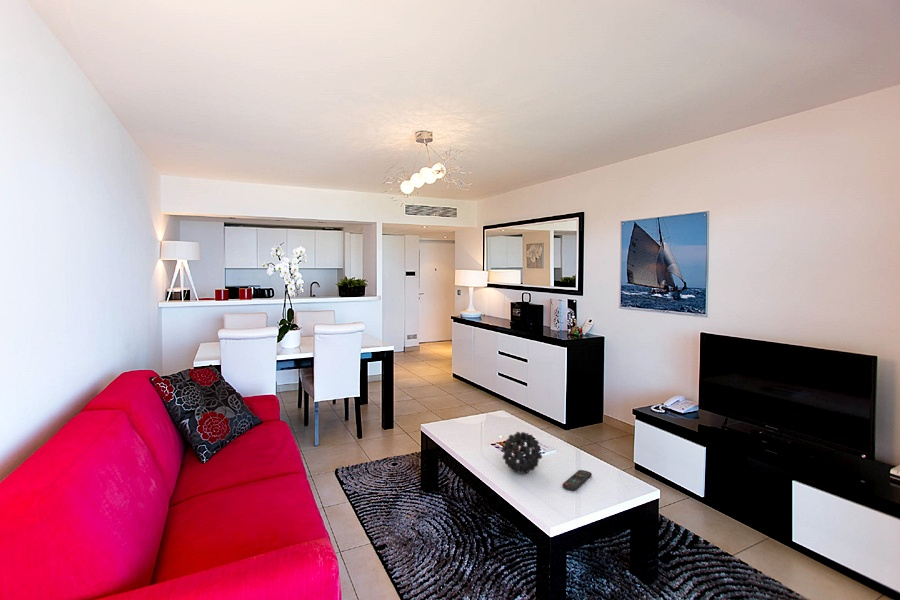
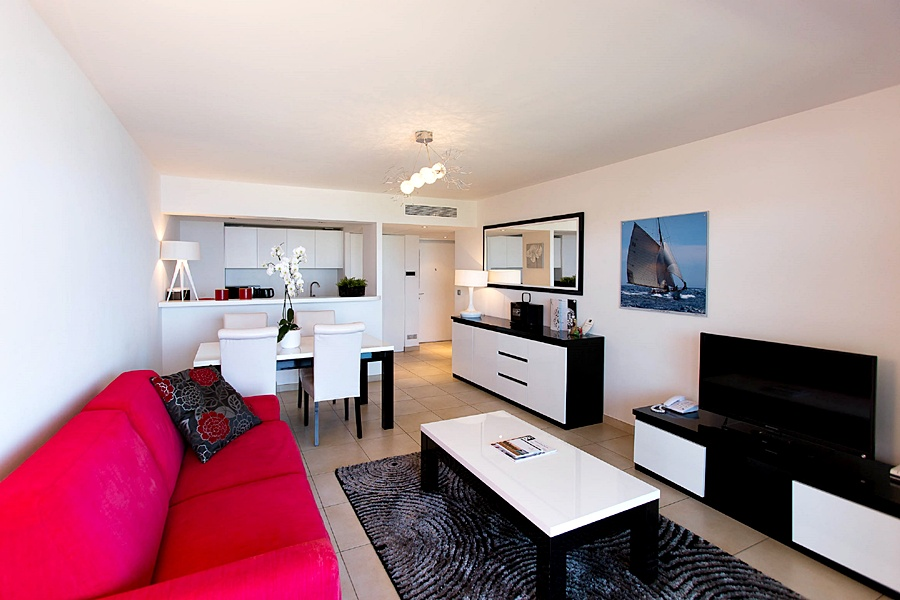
- remote control [562,469,593,492]
- decorative ball [501,431,543,475]
